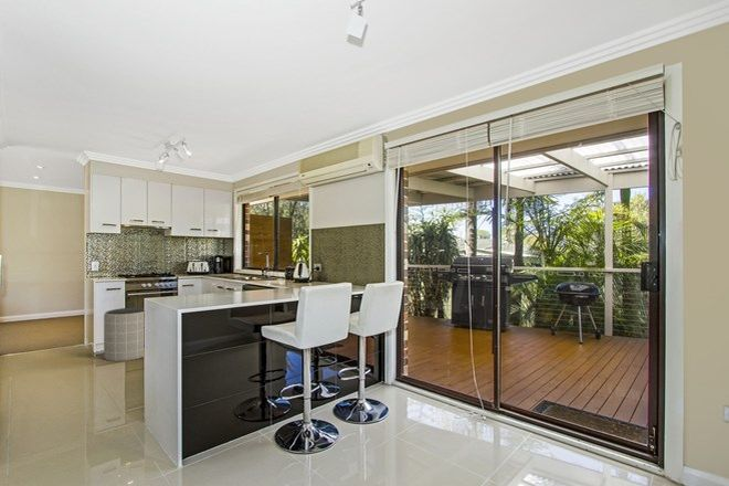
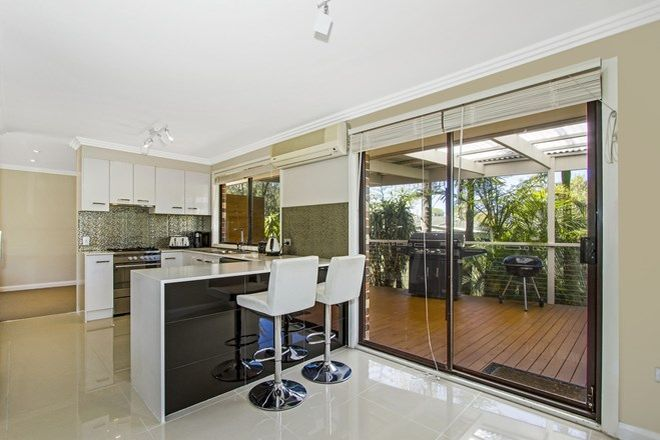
- trash can [103,306,145,362]
